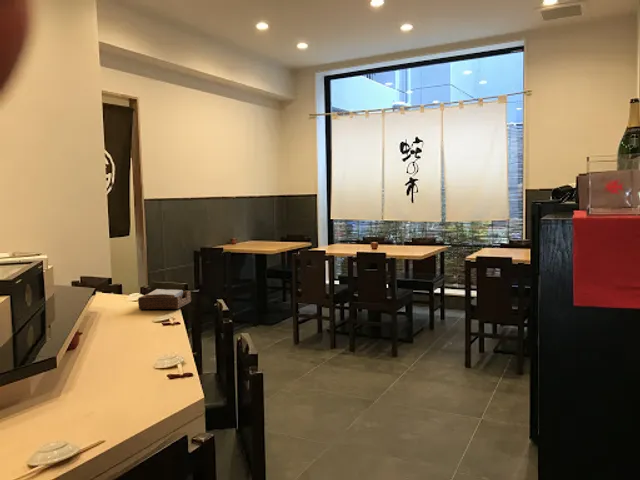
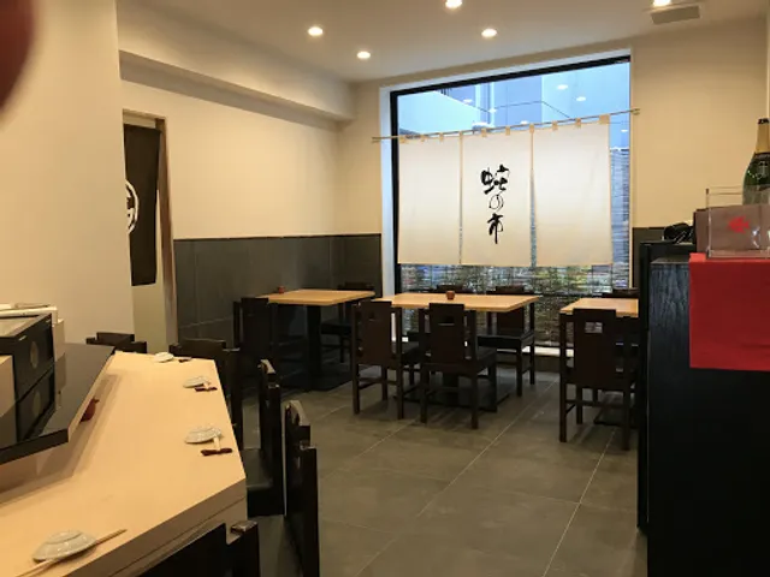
- napkin holder [137,288,192,310]
